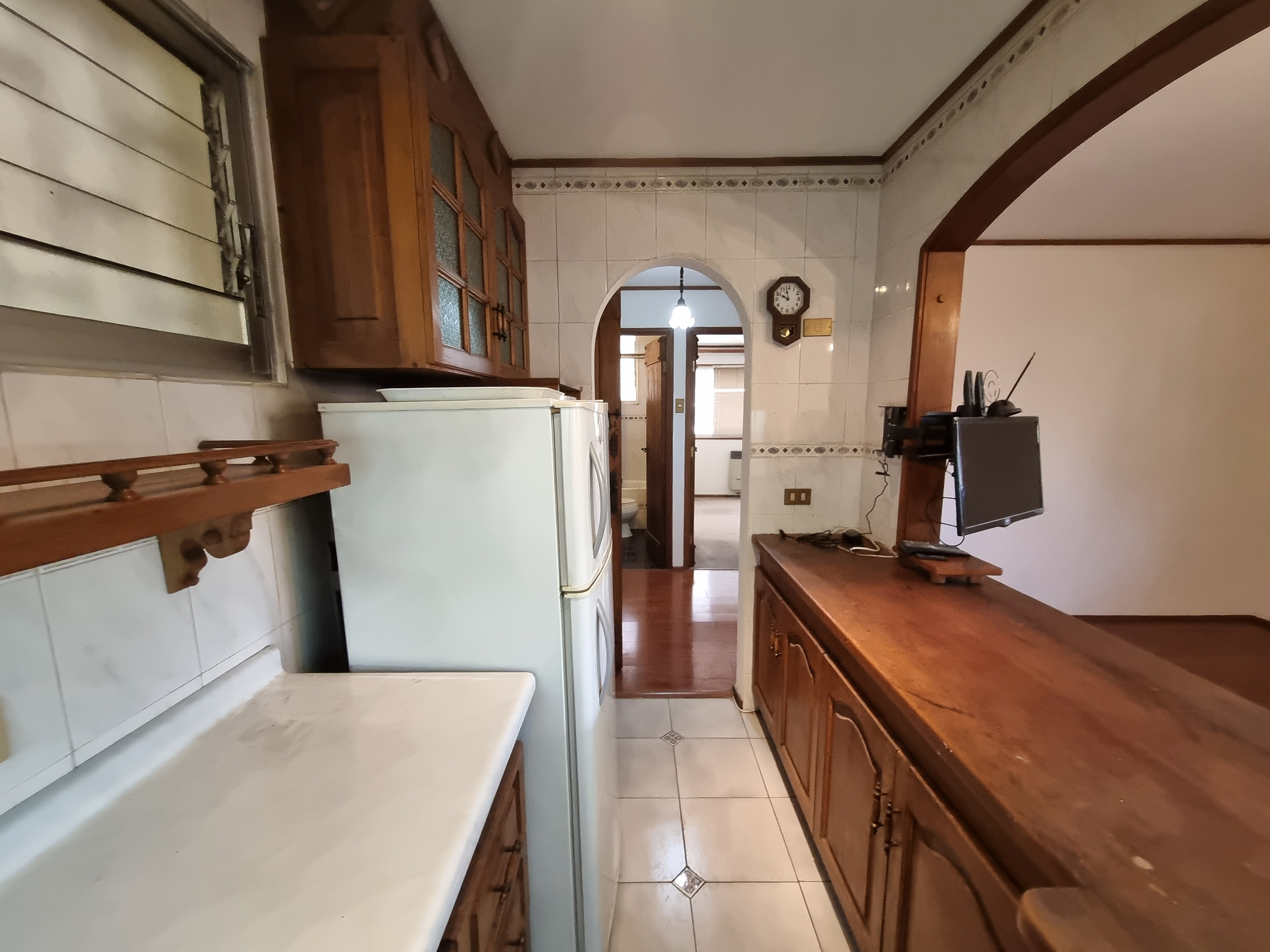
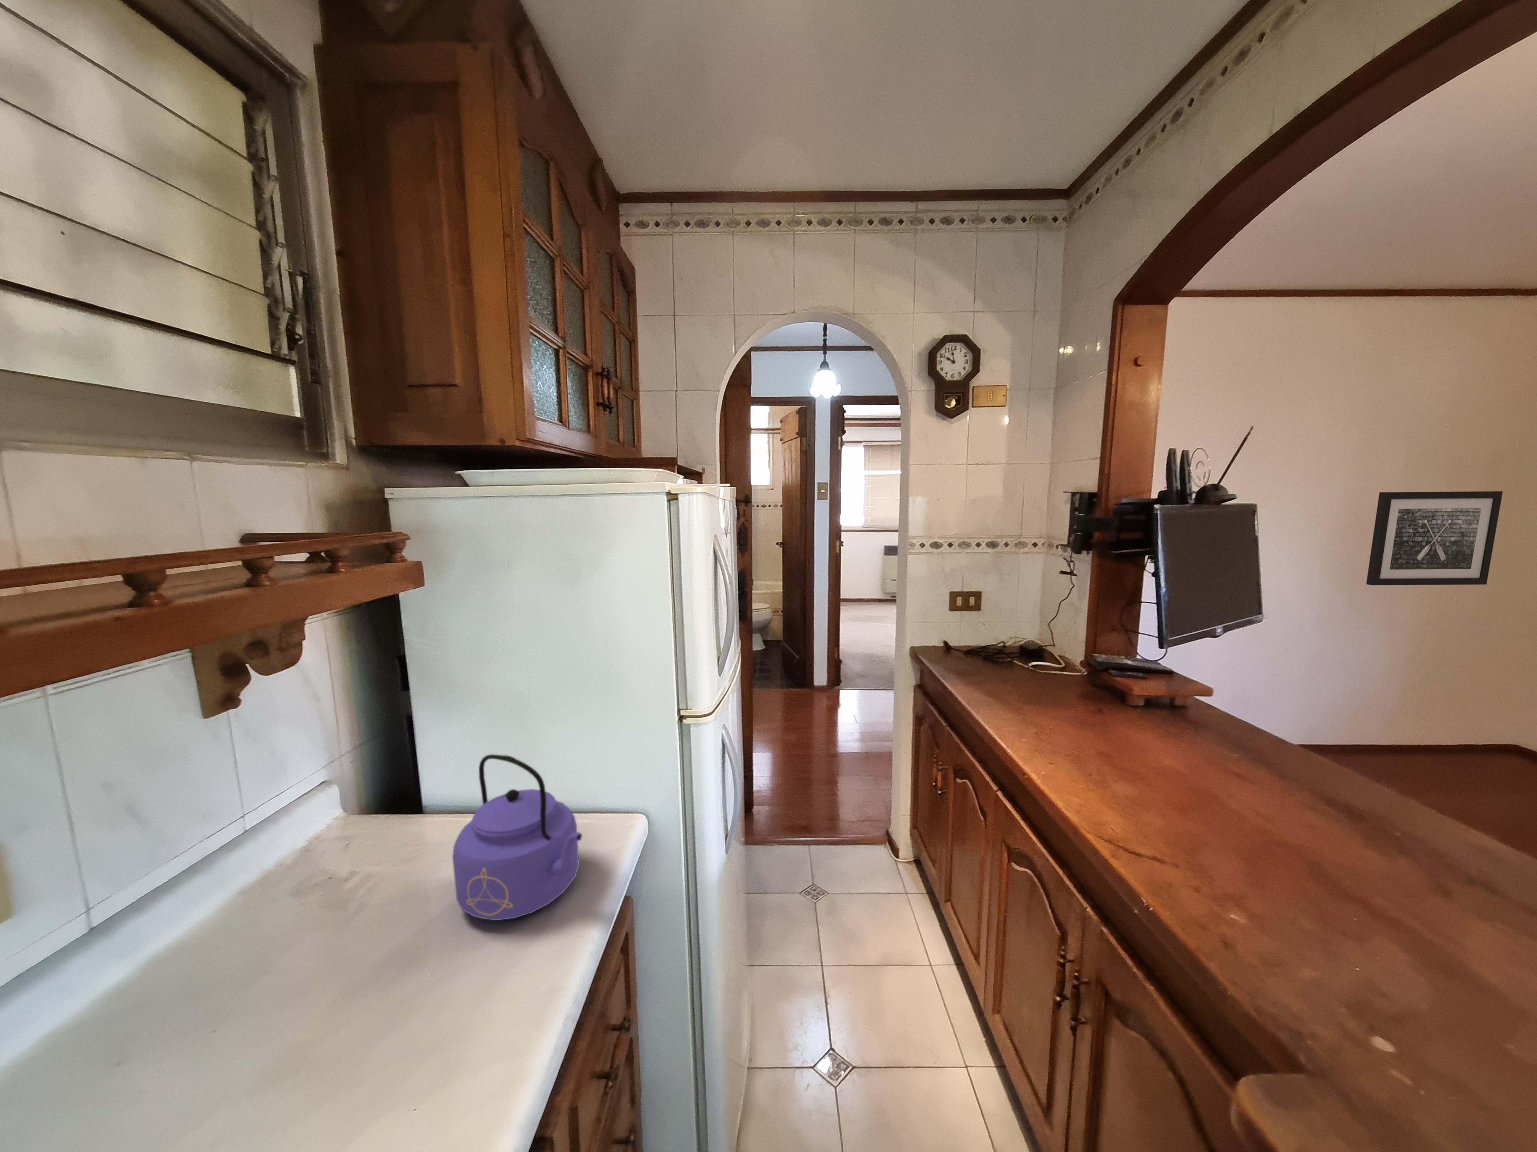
+ kettle [451,754,582,921]
+ wall art [1365,491,1503,586]
